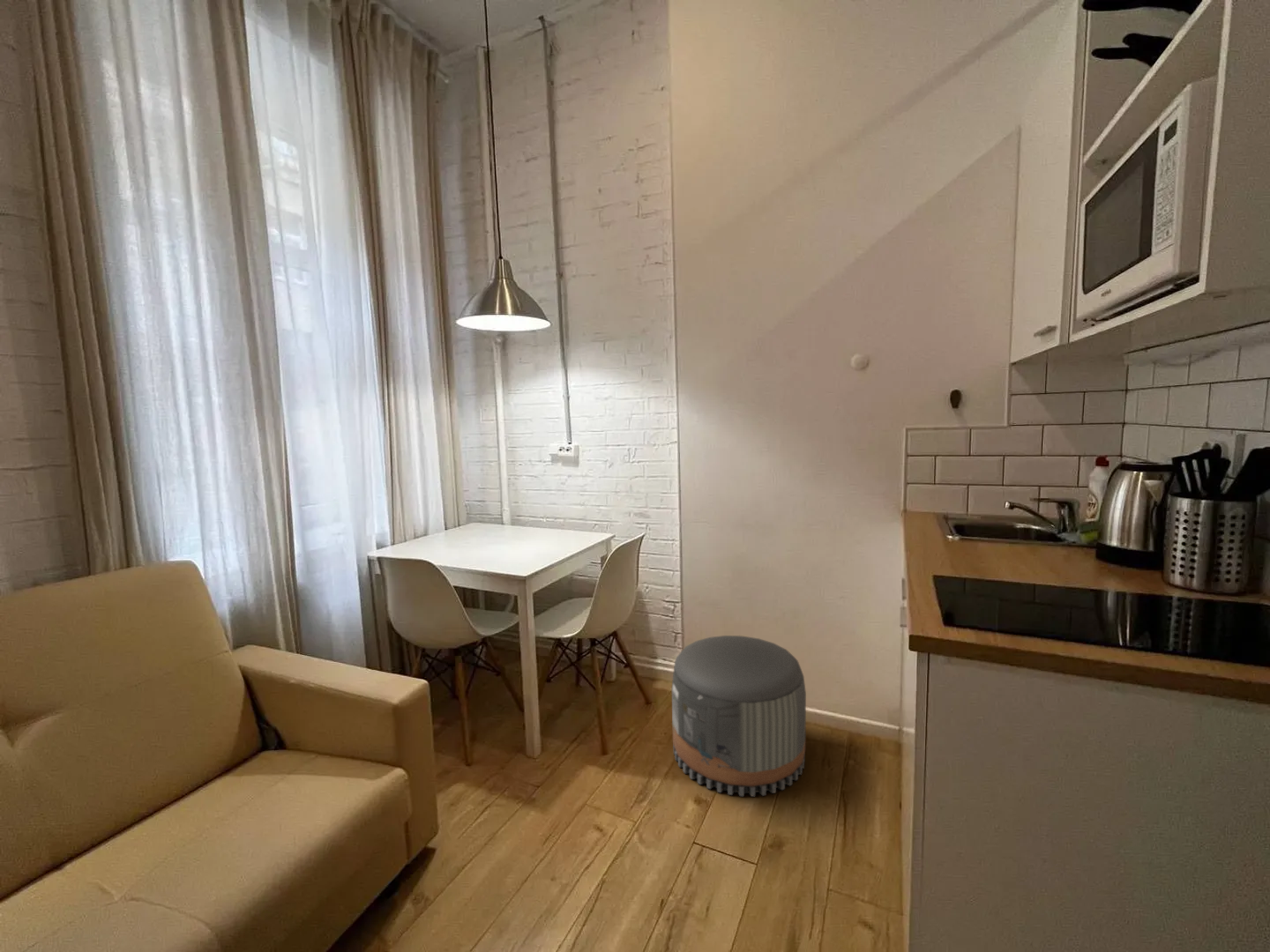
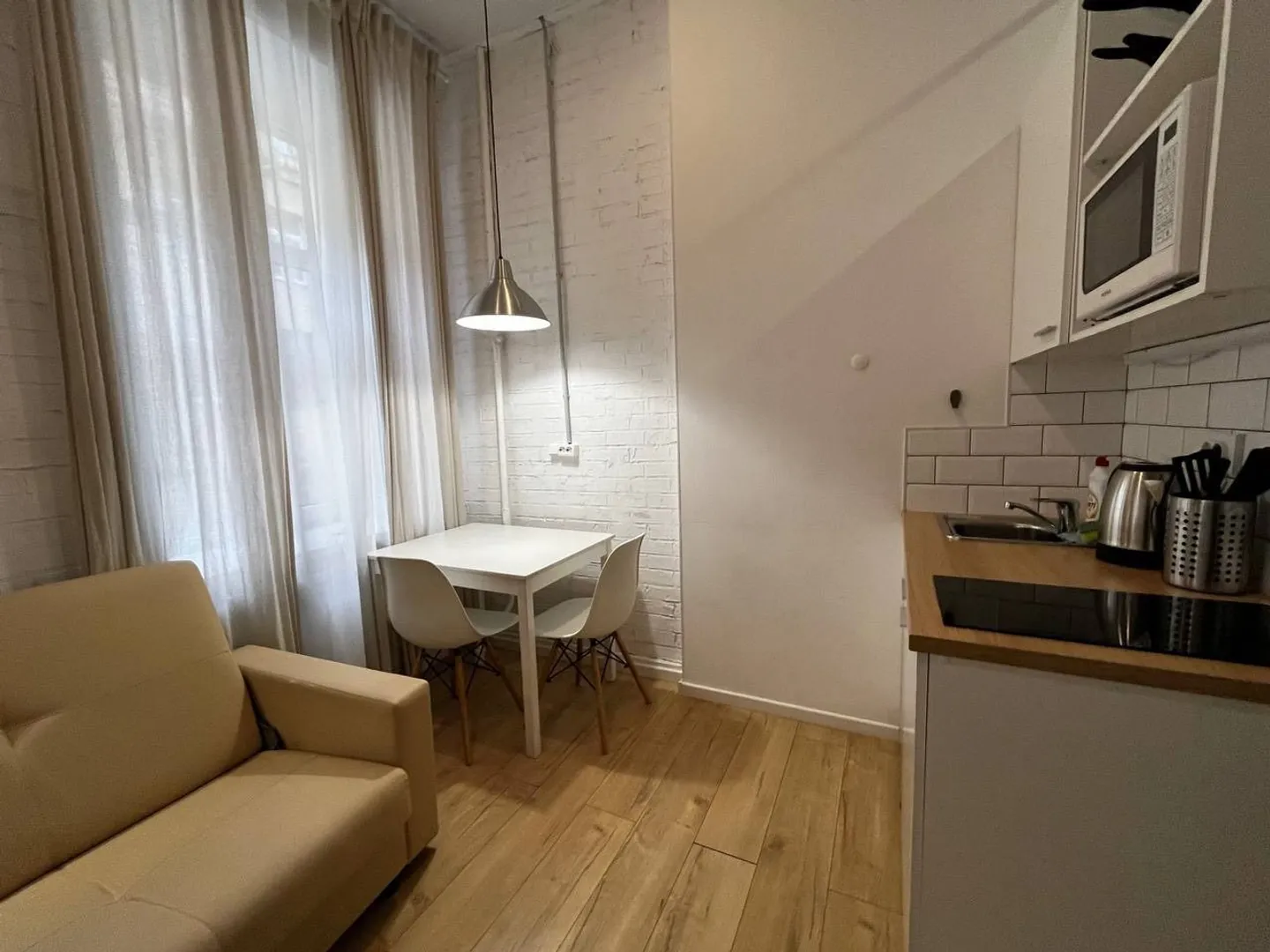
- pouf [671,635,807,798]
